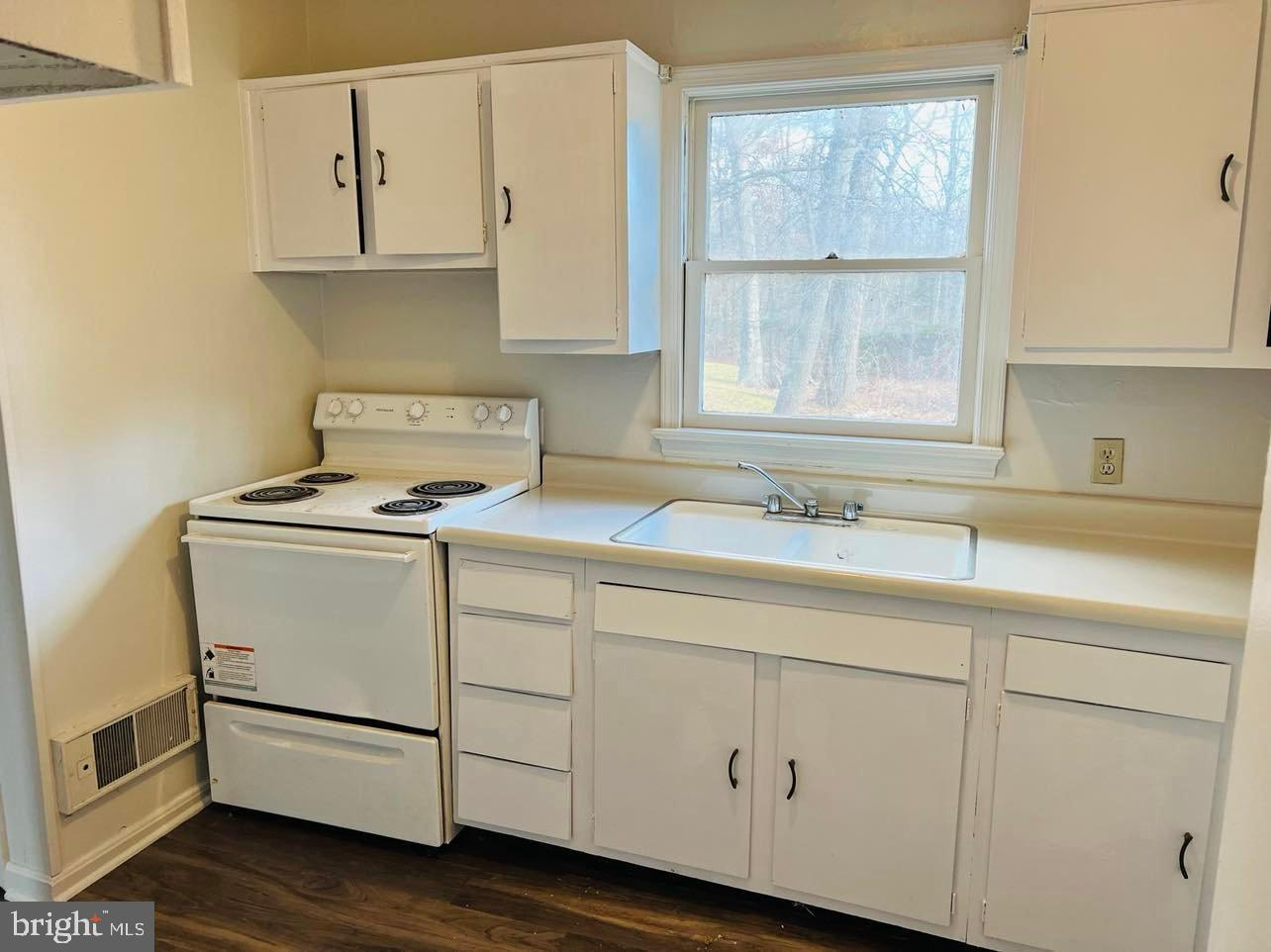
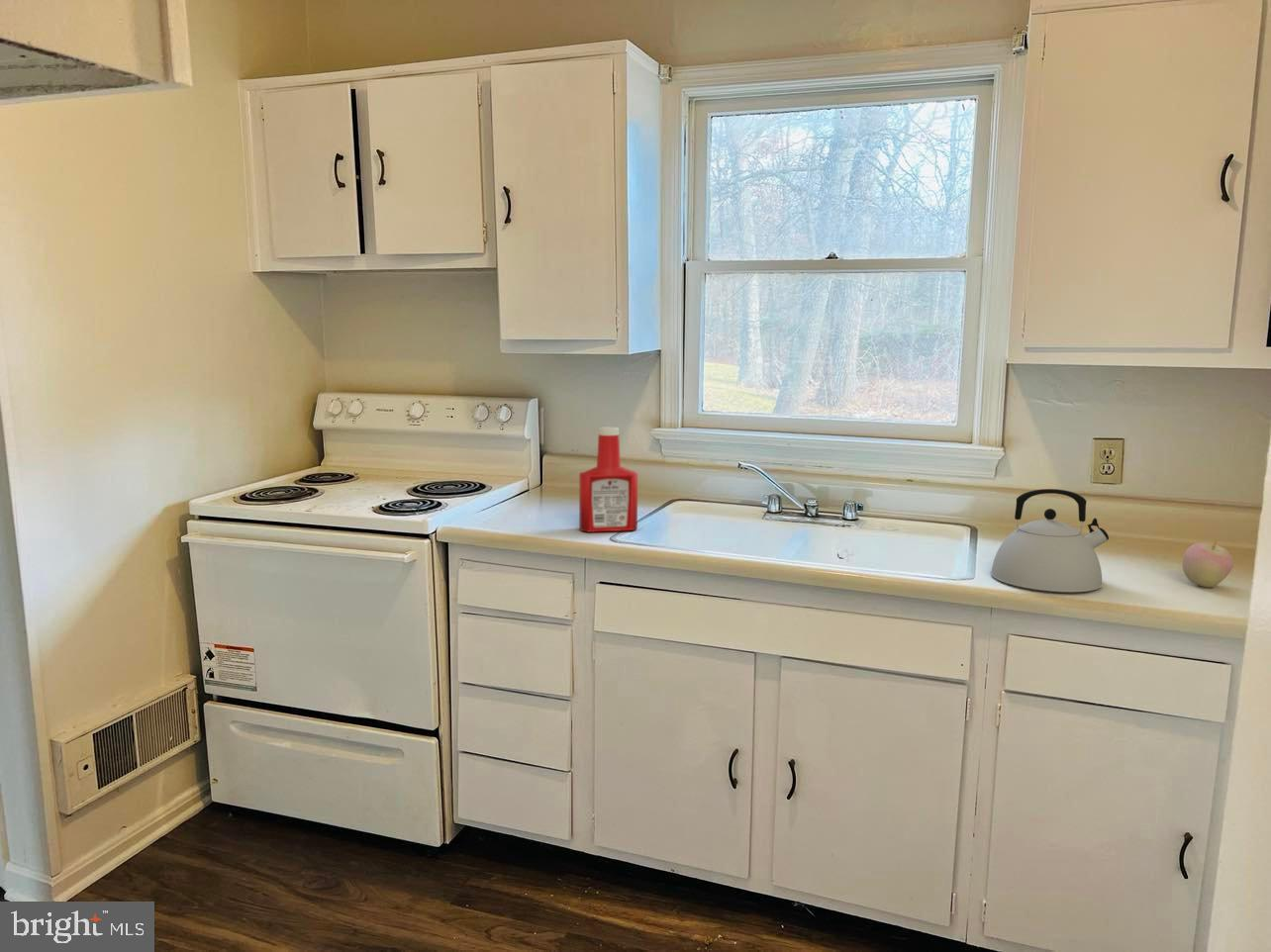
+ apple [1181,538,1234,588]
+ soap bottle [578,426,638,533]
+ kettle [990,488,1110,594]
